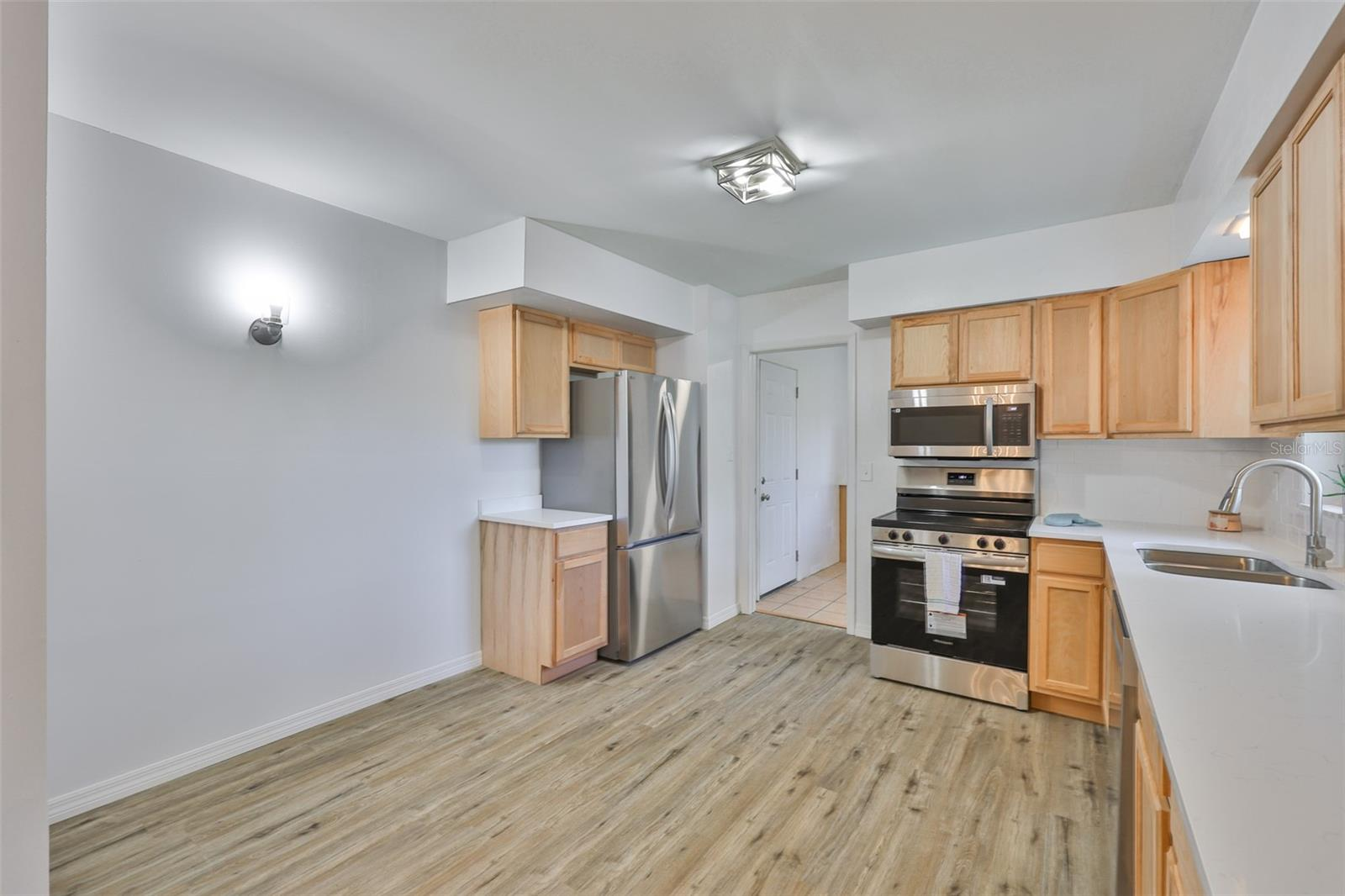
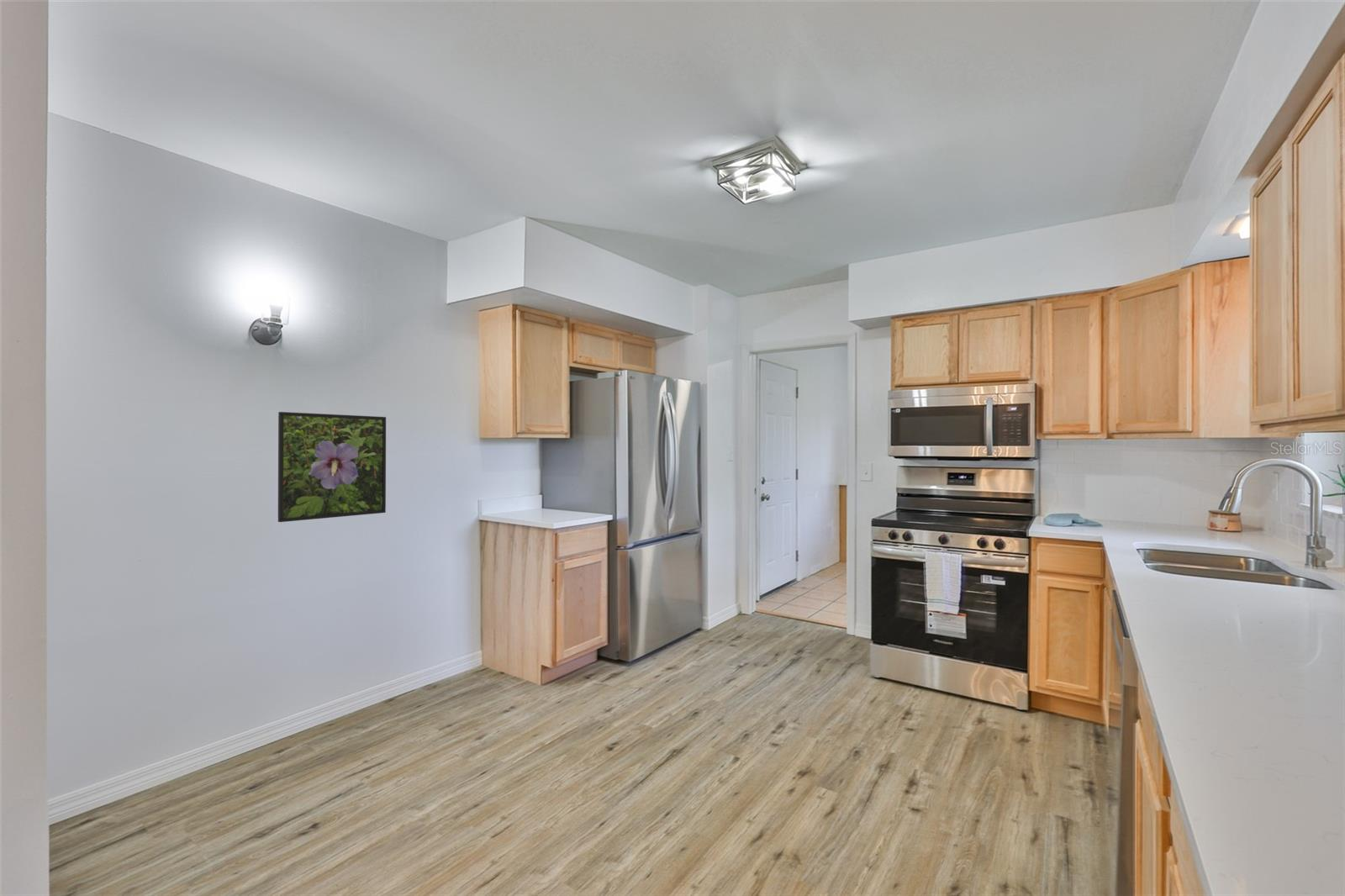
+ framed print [277,411,387,523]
